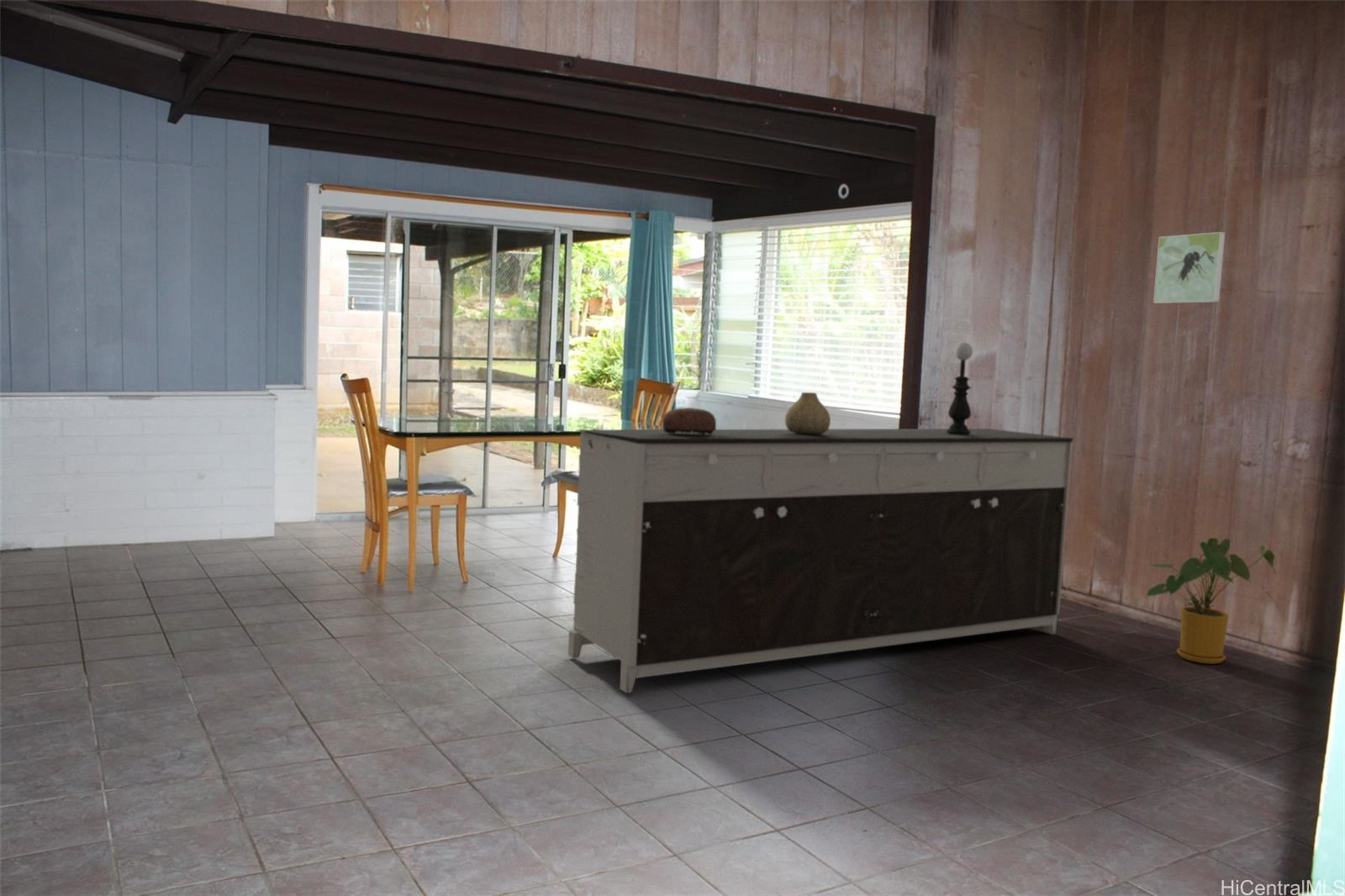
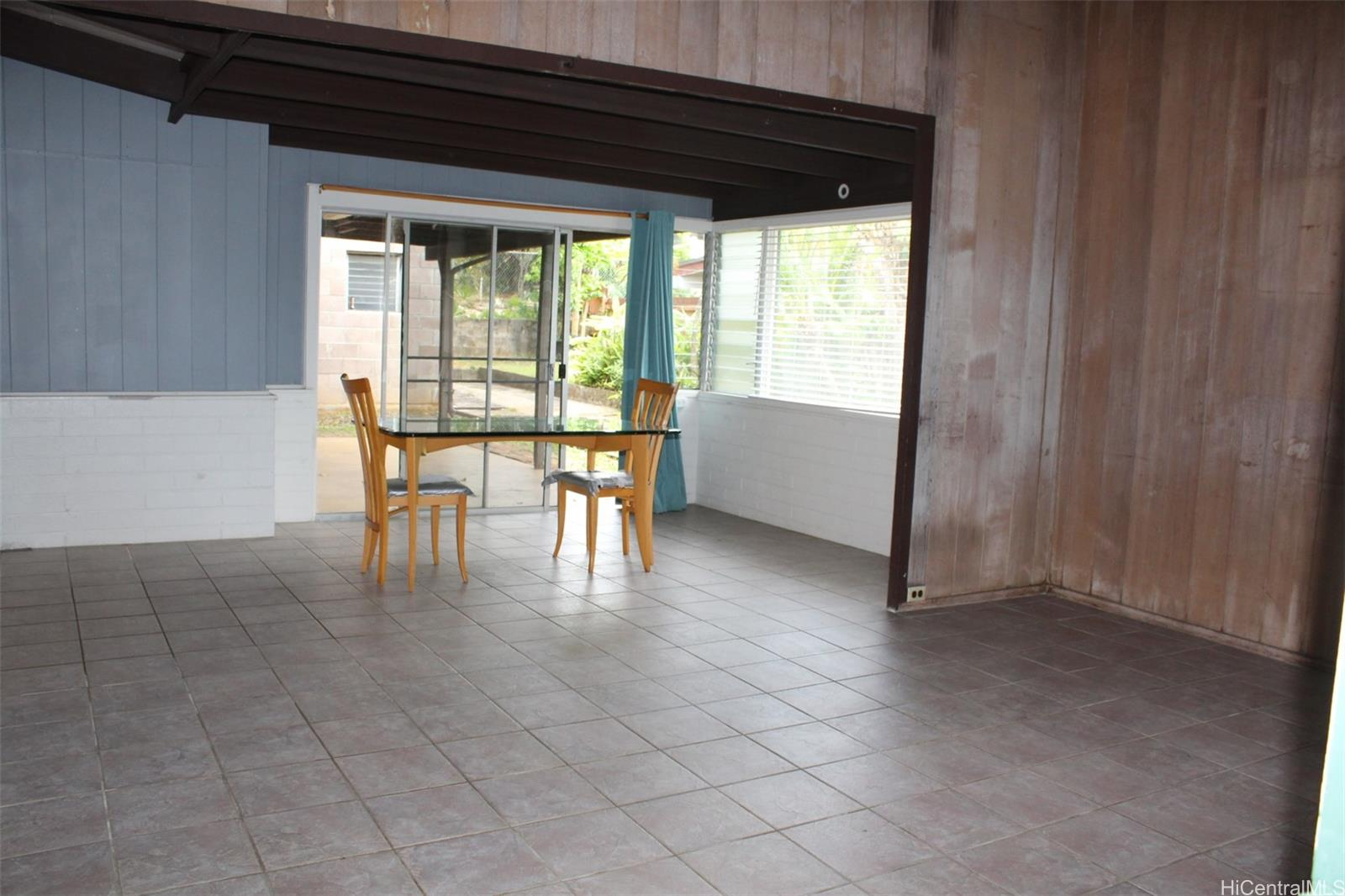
- house plant [1144,537,1278,665]
- table lamp [947,341,973,435]
- sideboard [567,427,1074,693]
- vase [784,392,831,435]
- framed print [1152,231,1226,304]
- decorative bowl [662,407,717,435]
